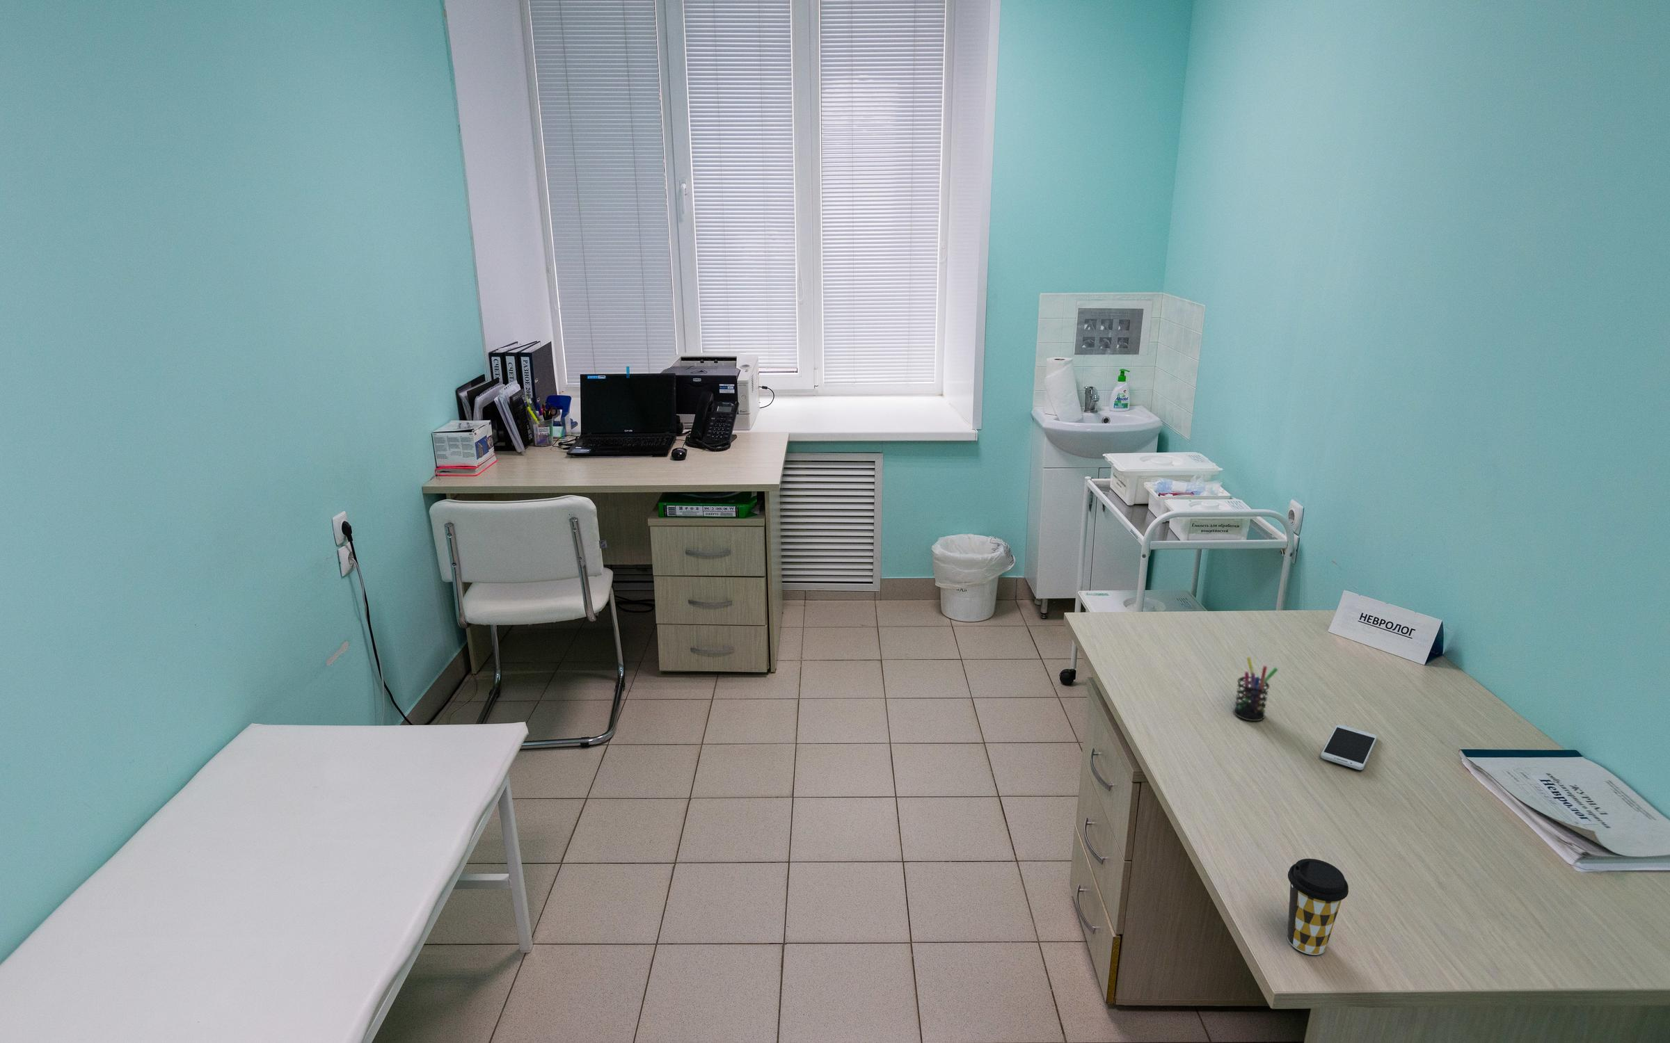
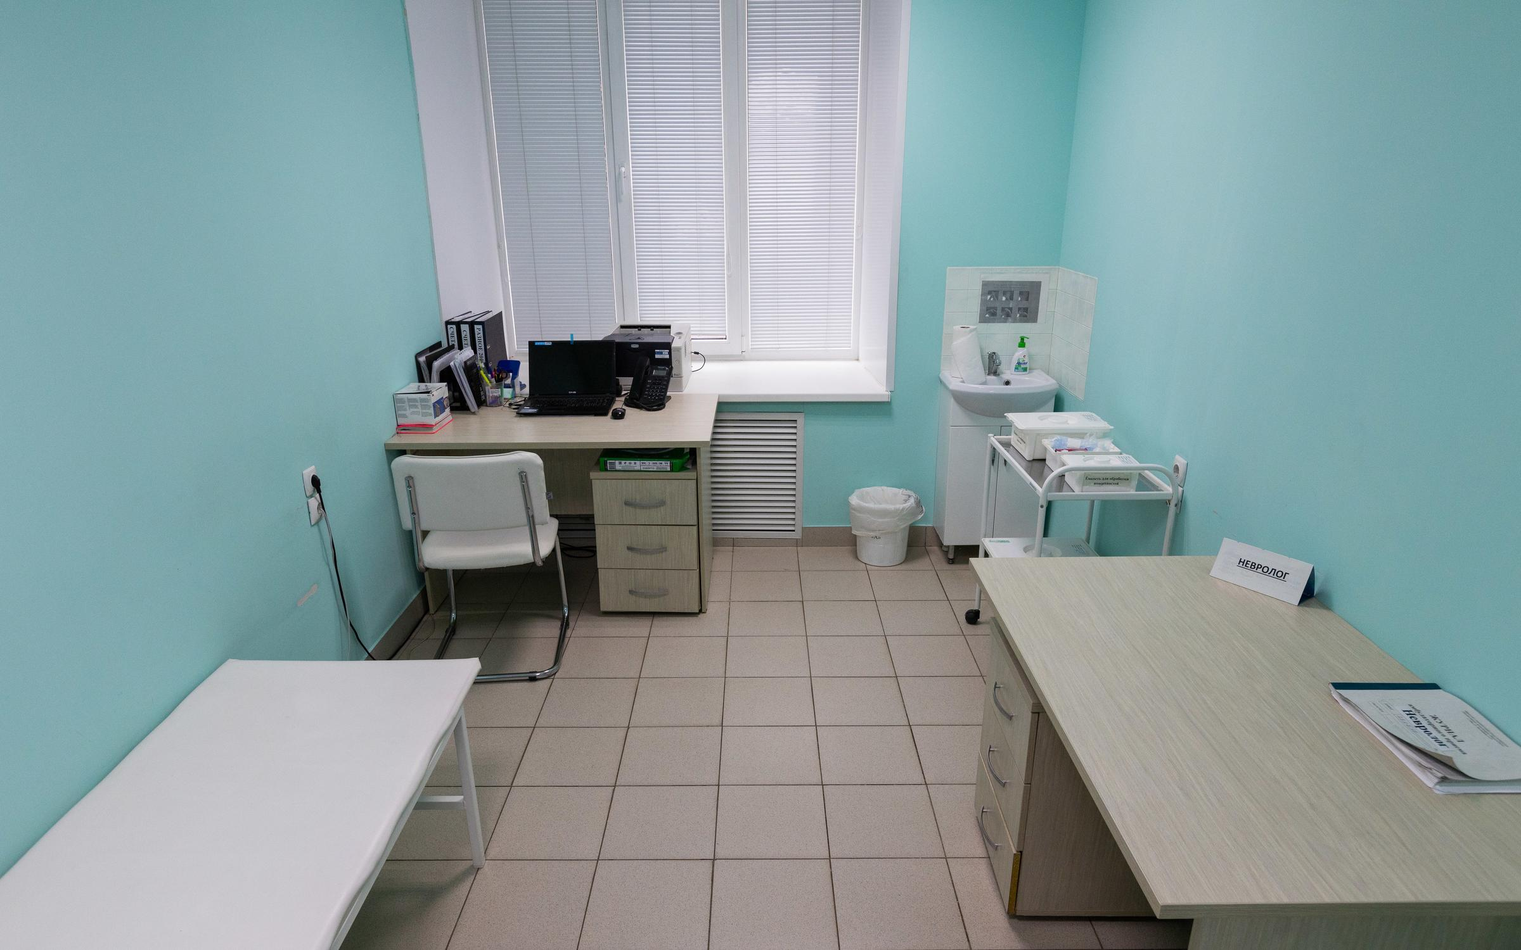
- pen holder [1232,656,1279,722]
- coffee cup [1286,858,1349,955]
- smartphone [1320,723,1378,770]
